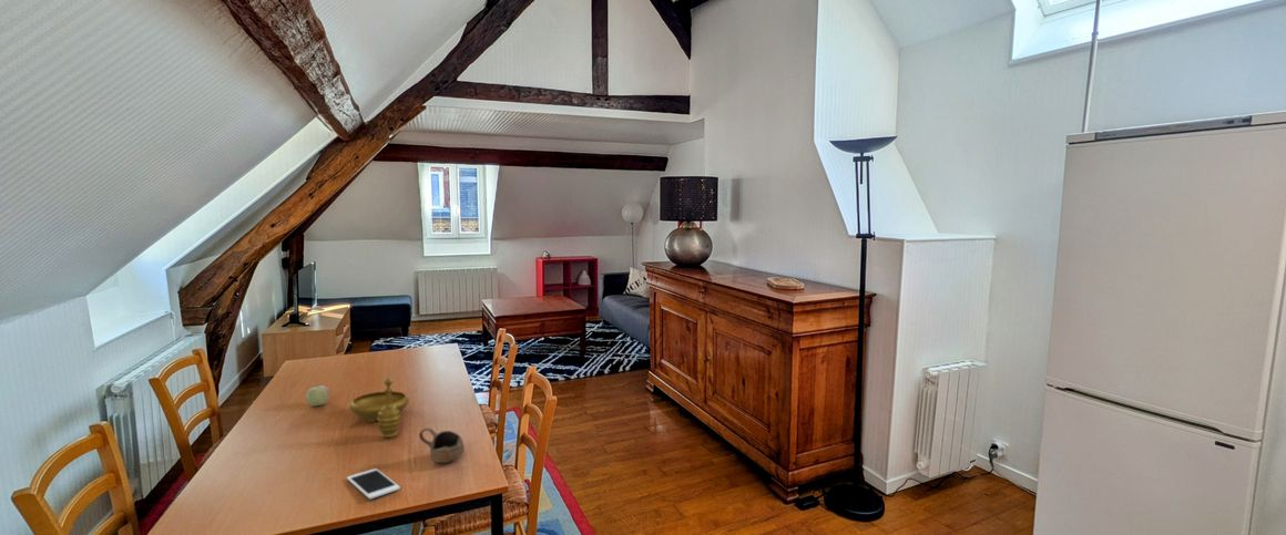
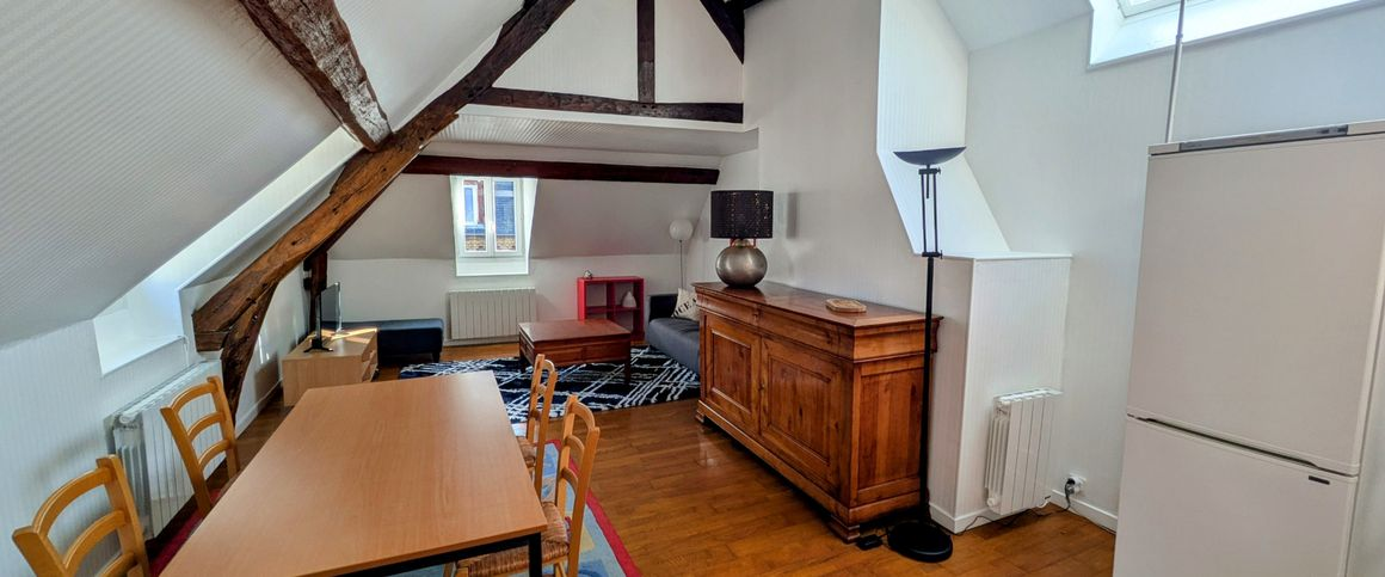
- cup [418,426,466,464]
- decorative bowl [348,378,410,439]
- cell phone [346,467,401,501]
- fruit [305,383,331,407]
